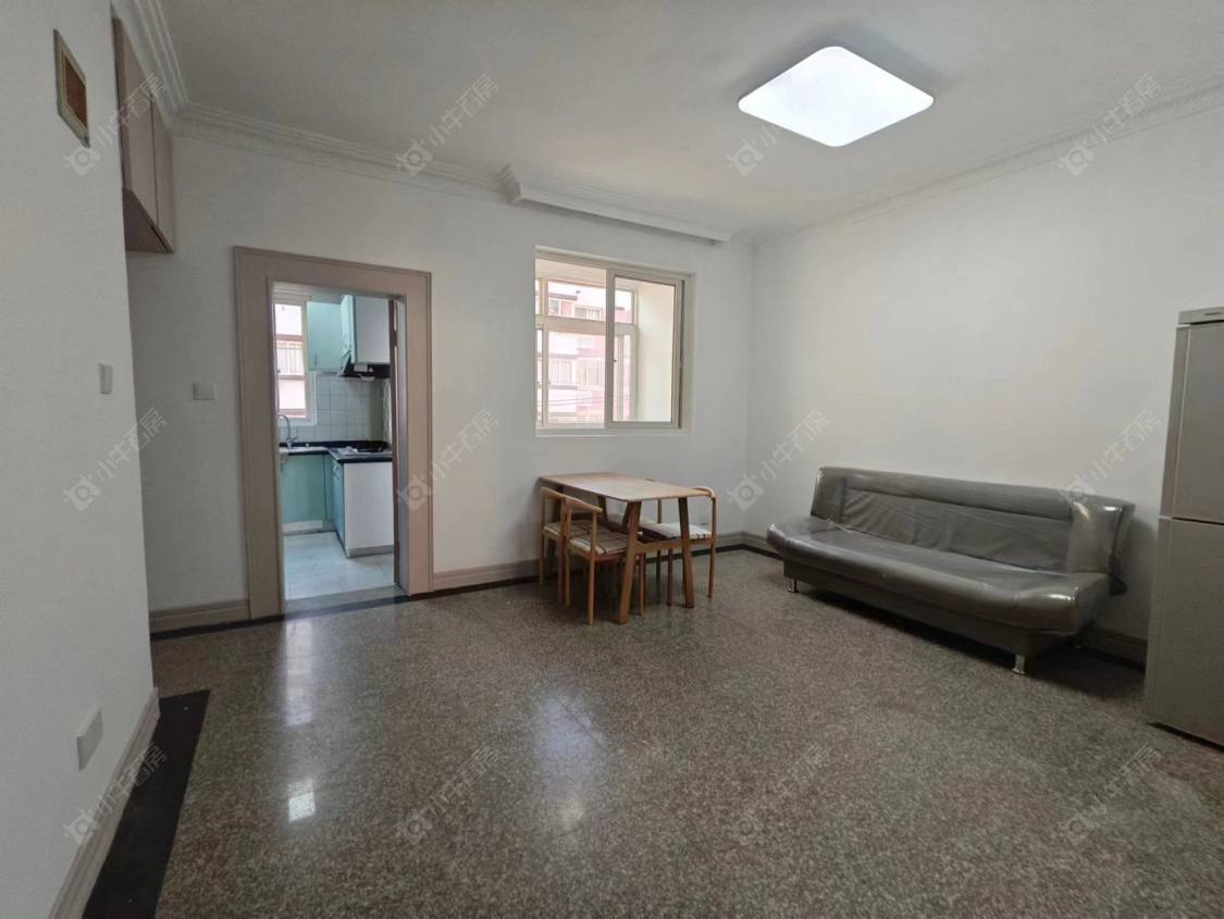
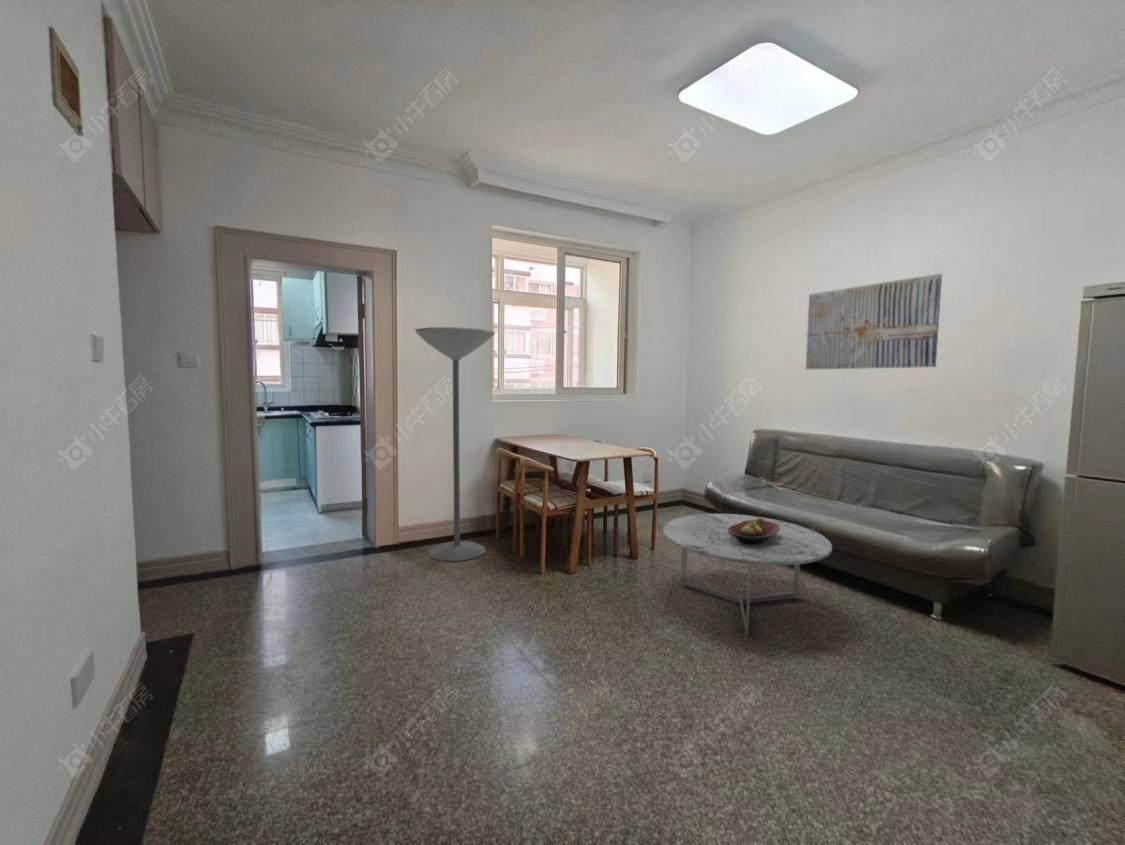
+ wall art [805,273,943,370]
+ fruit bowl [728,518,780,545]
+ floor lamp [414,326,496,562]
+ coffee table [662,513,833,637]
